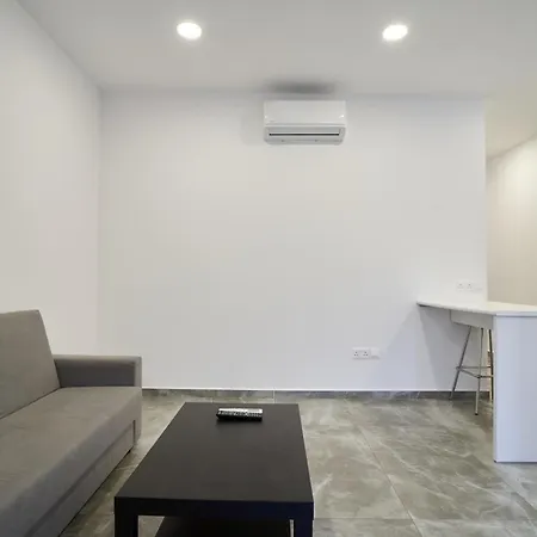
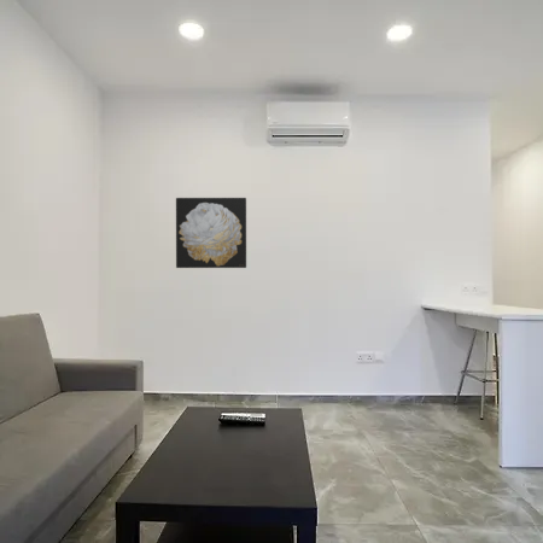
+ wall art [175,197,247,269]
